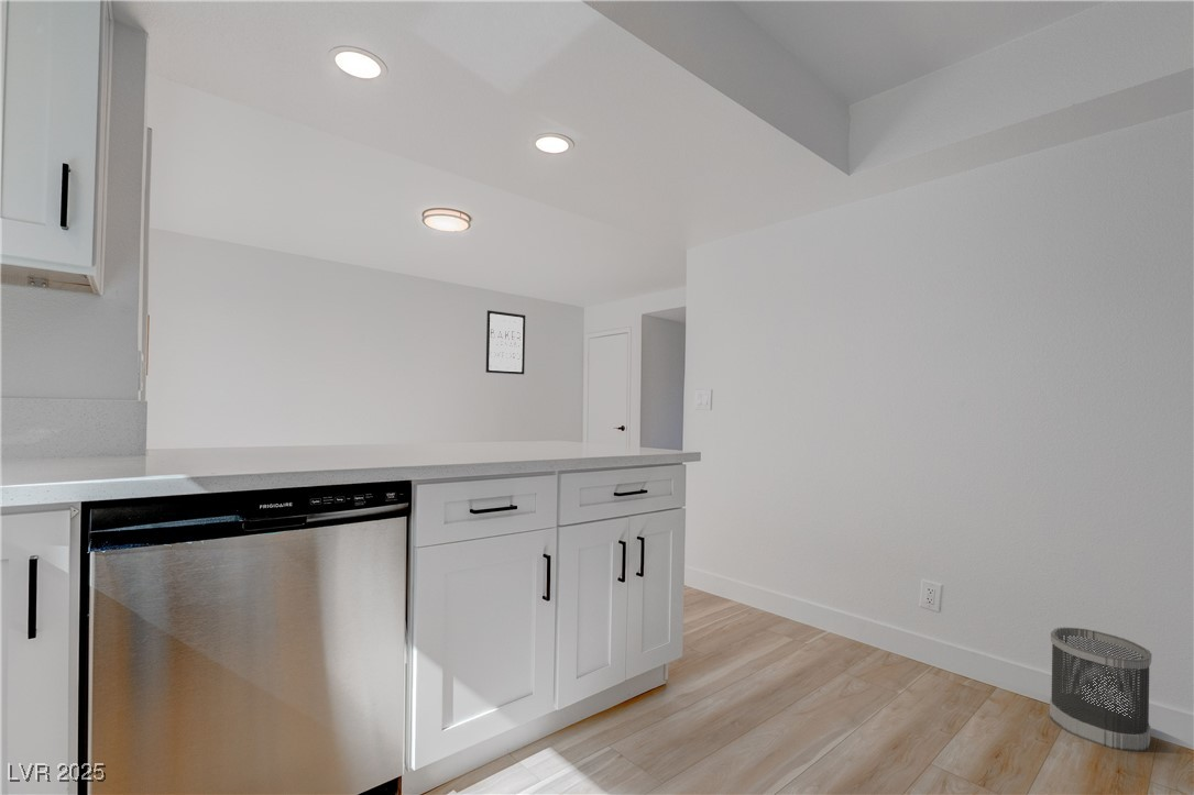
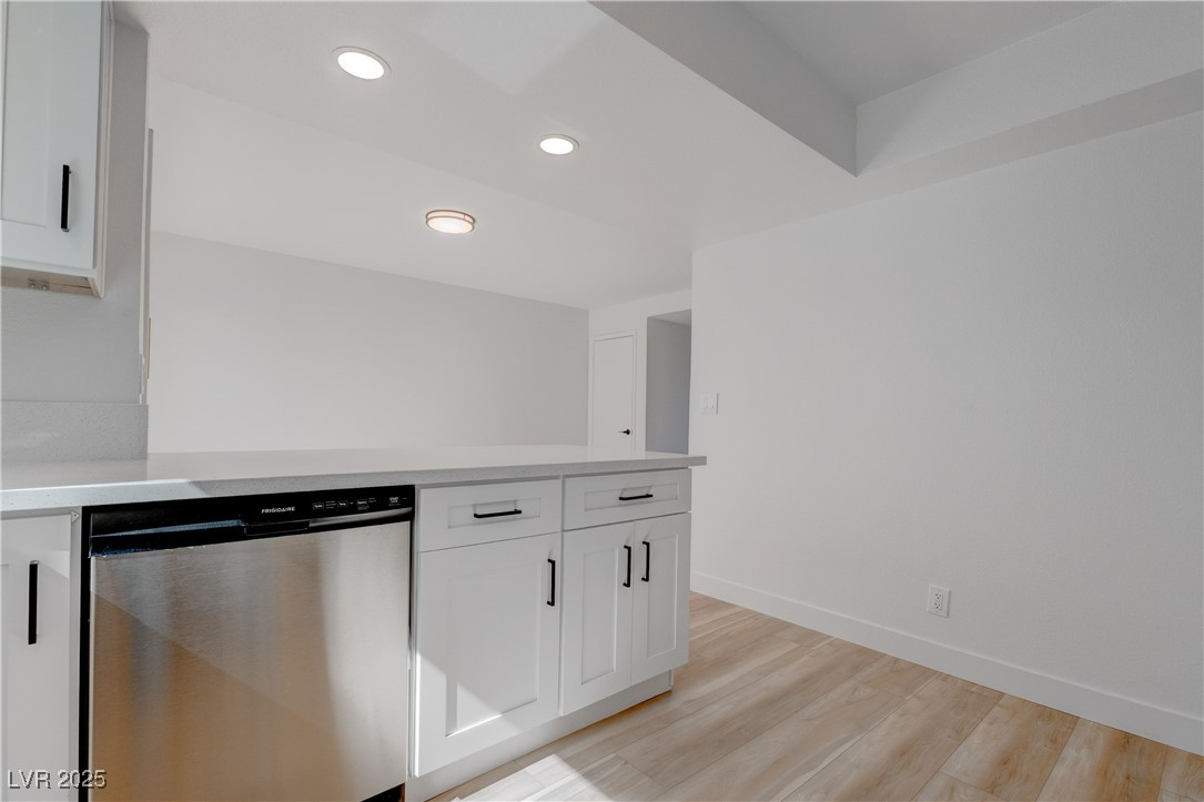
- wall art [485,309,526,376]
- wastebasket [1049,627,1153,752]
